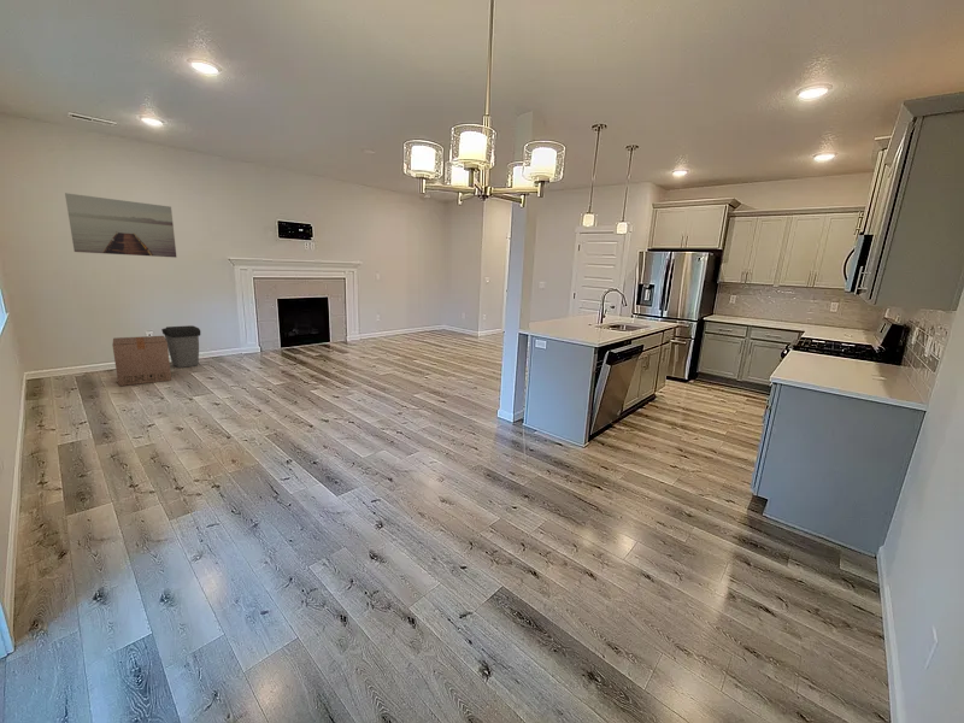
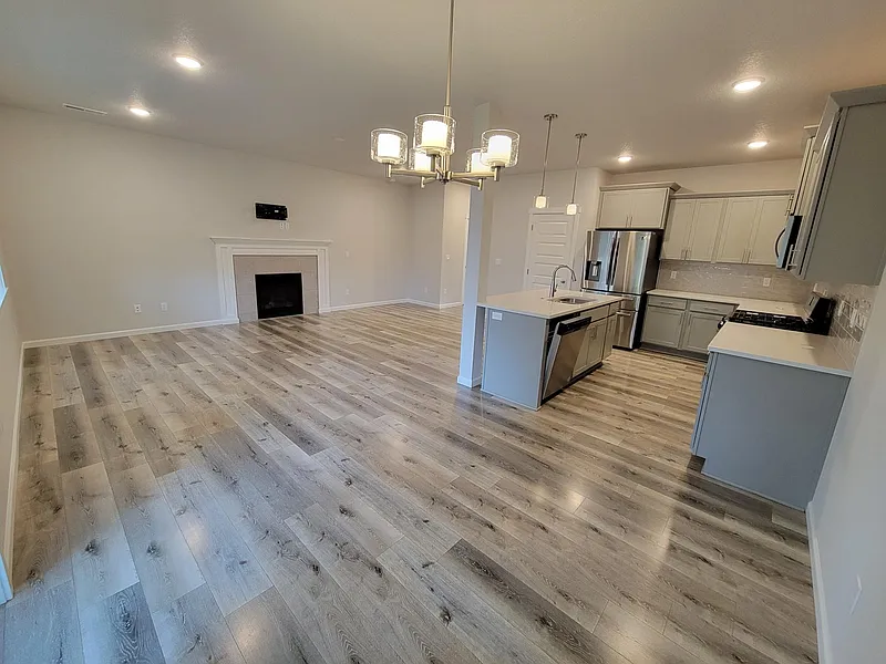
- trash can [160,324,201,369]
- cardboard box [112,335,172,387]
- wall art [64,192,177,259]
